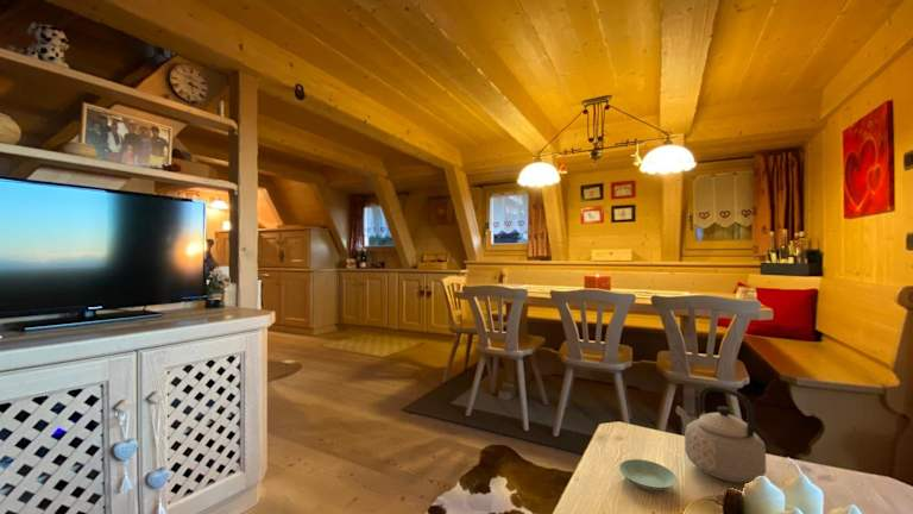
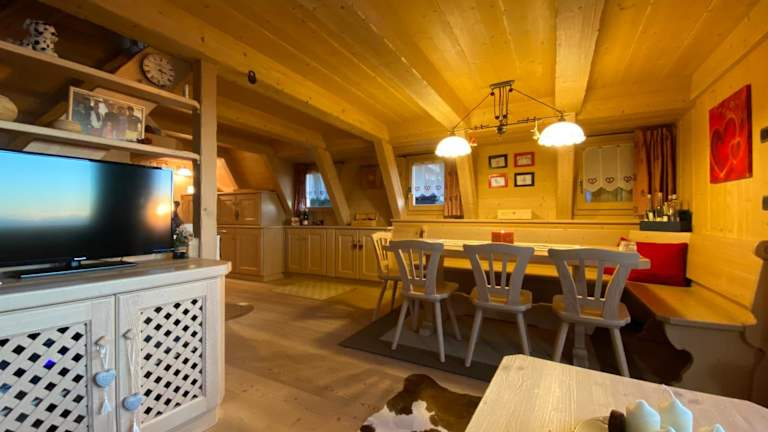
- teapot [675,384,767,484]
- saucer [618,458,678,491]
